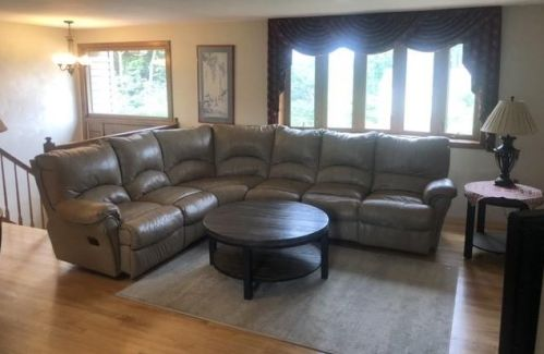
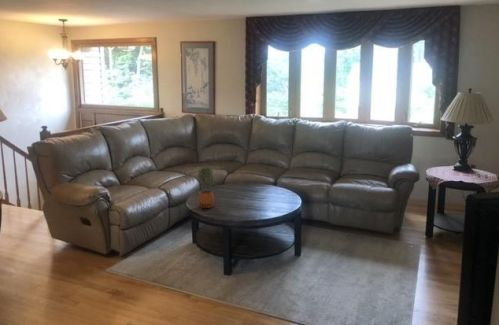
+ potted plant [197,165,217,209]
